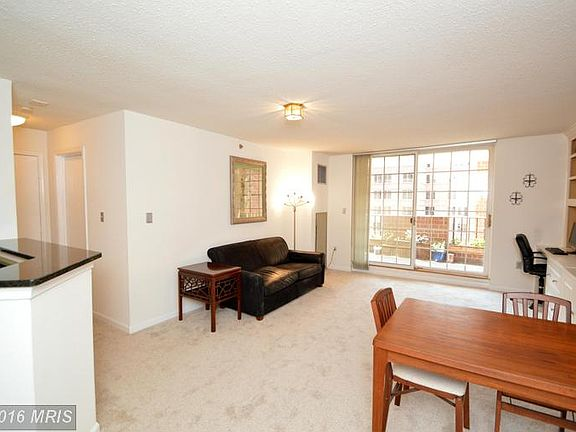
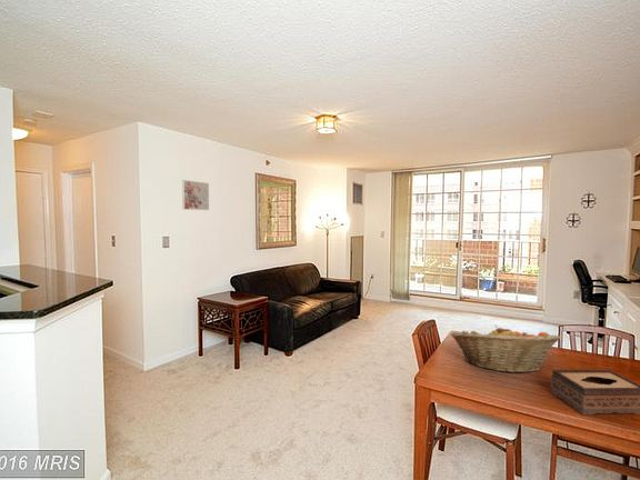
+ tissue box [550,369,640,416]
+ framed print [181,179,210,211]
+ fruit basket [450,323,561,374]
